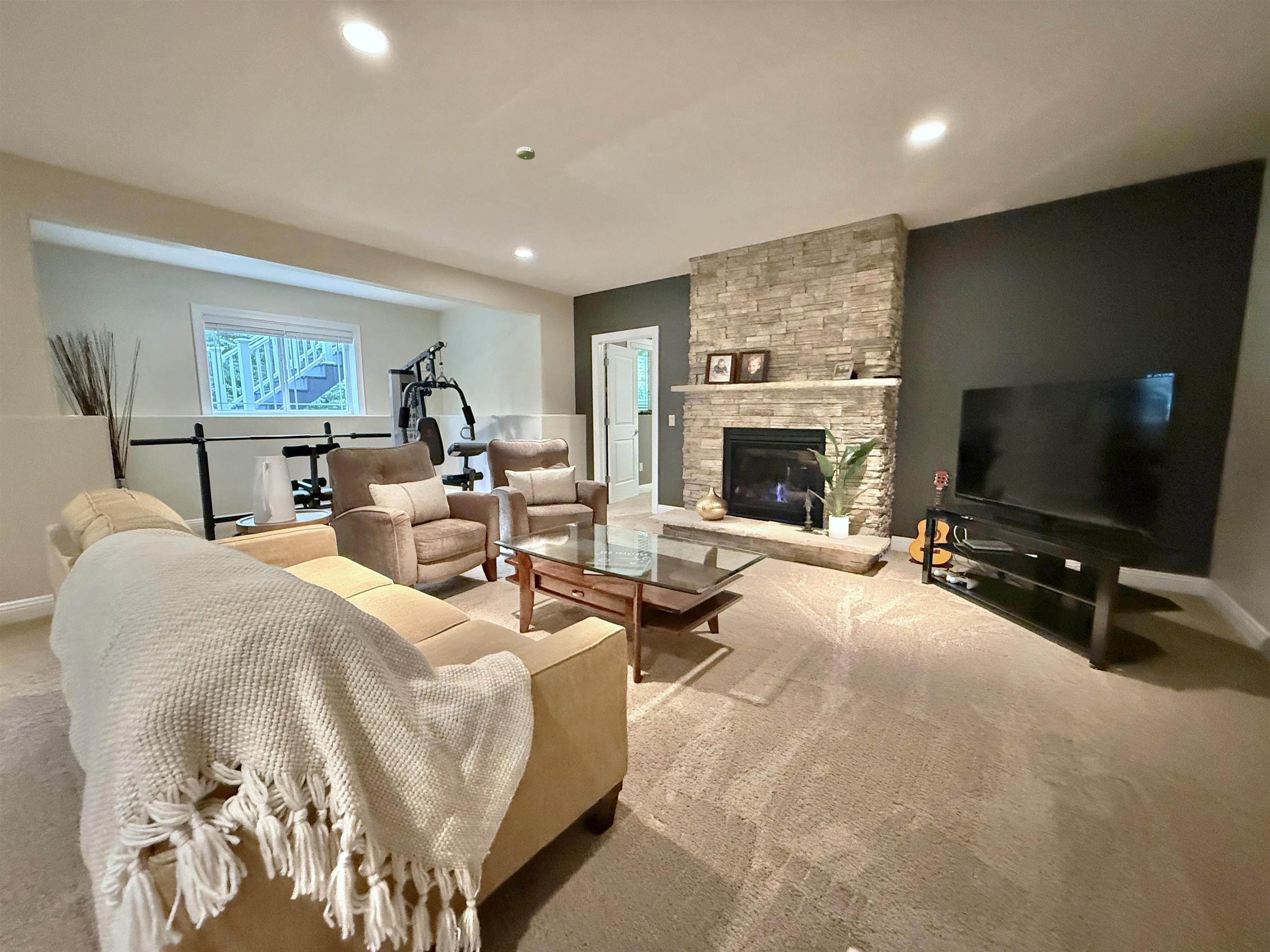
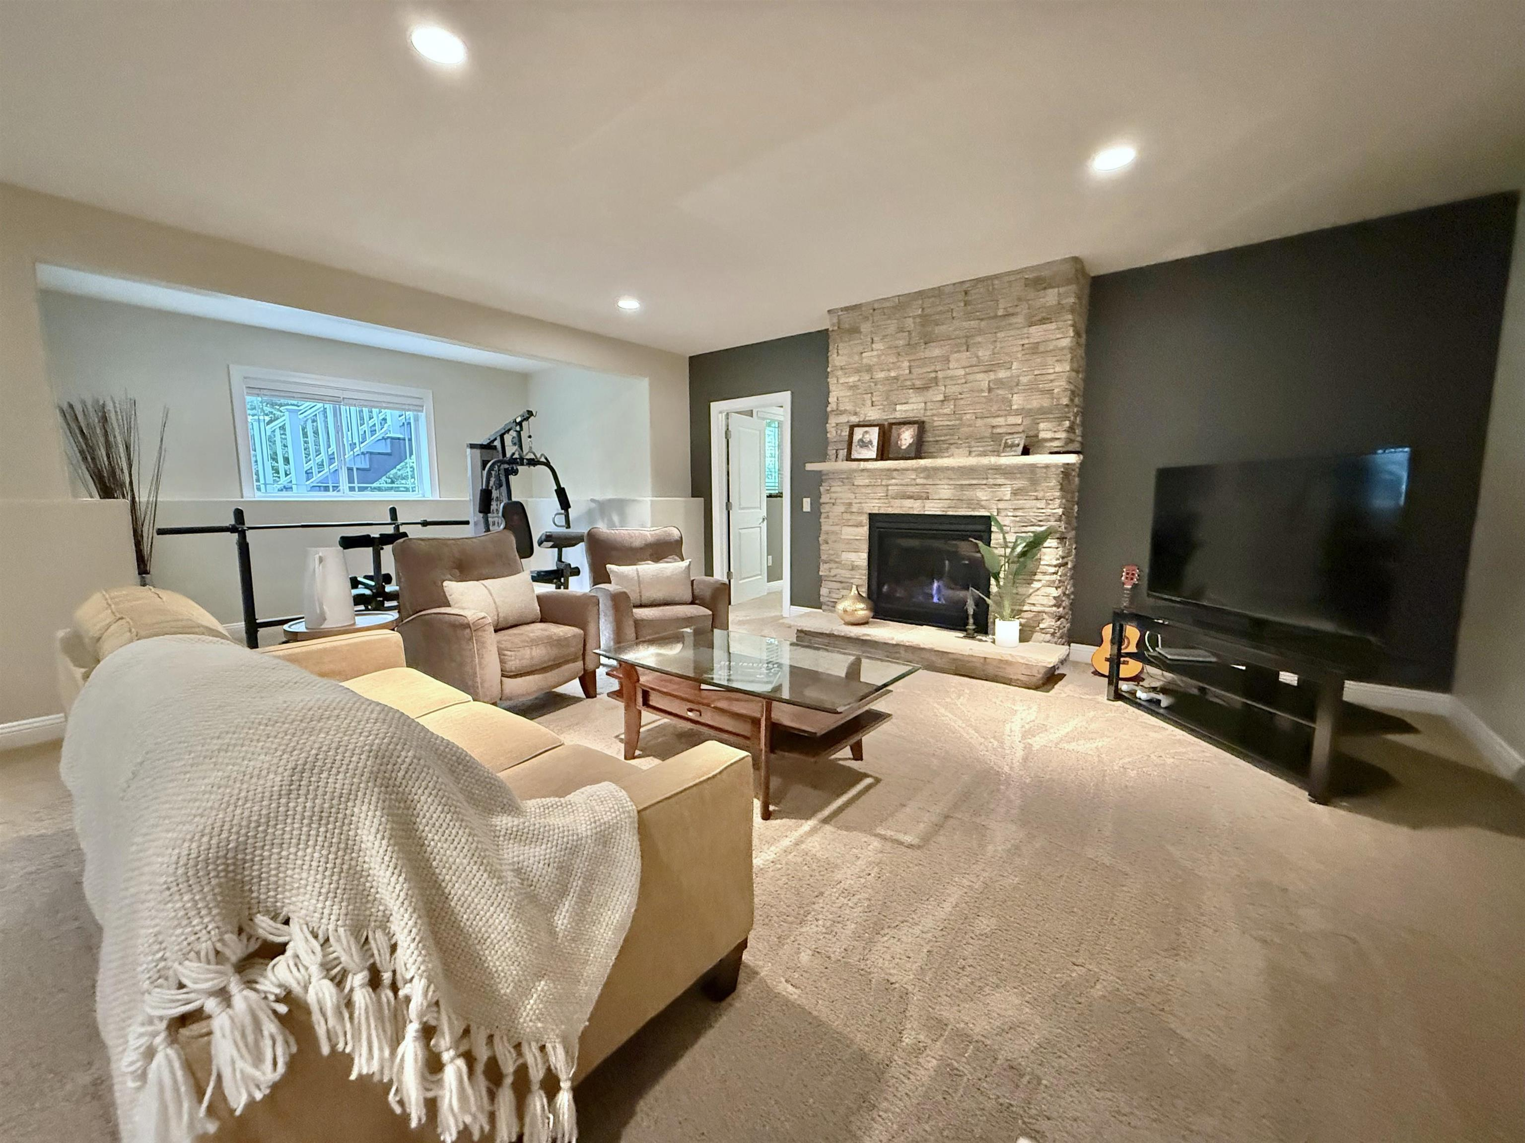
- smoke detector [516,146,535,160]
